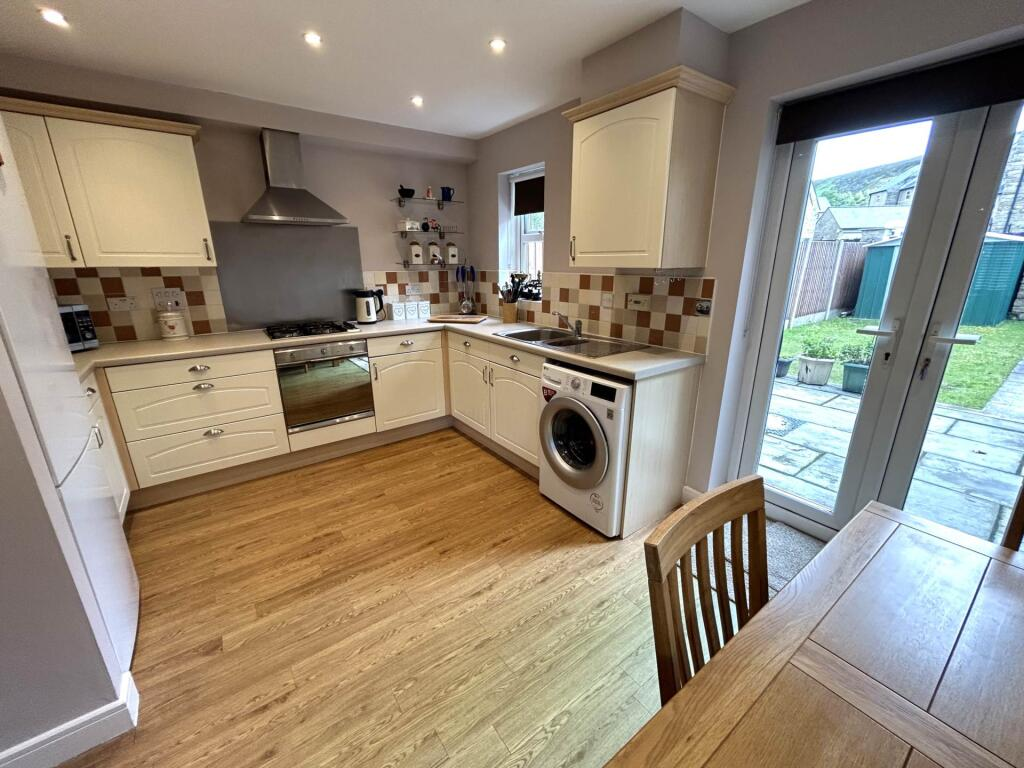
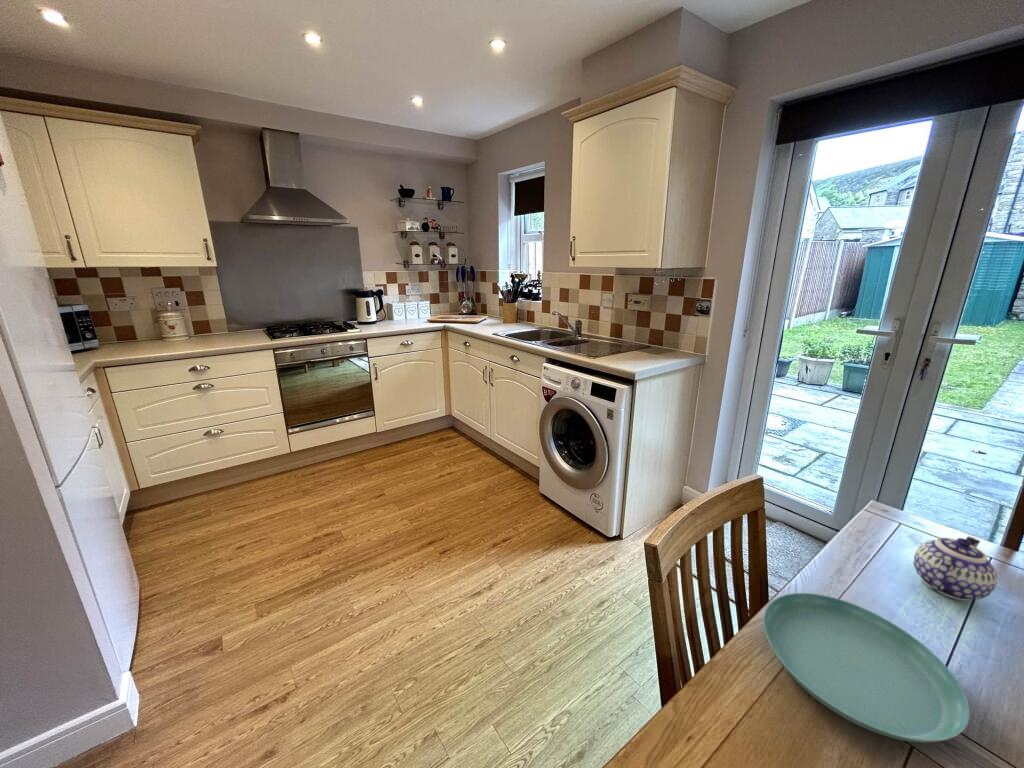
+ saucer [762,592,971,744]
+ teapot [912,535,998,602]
